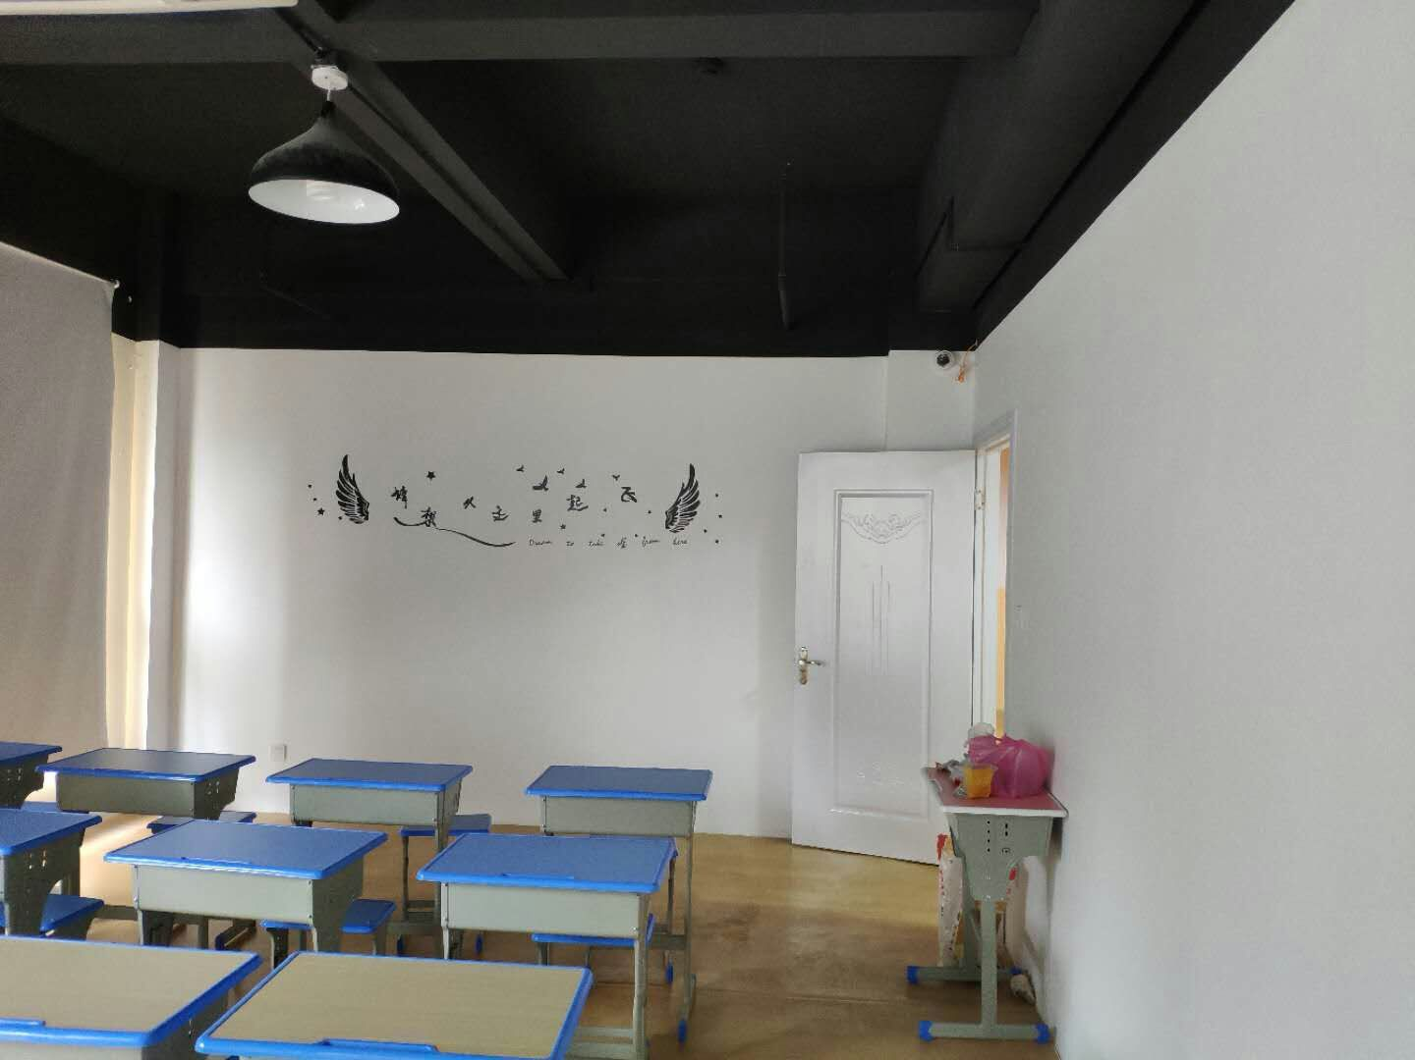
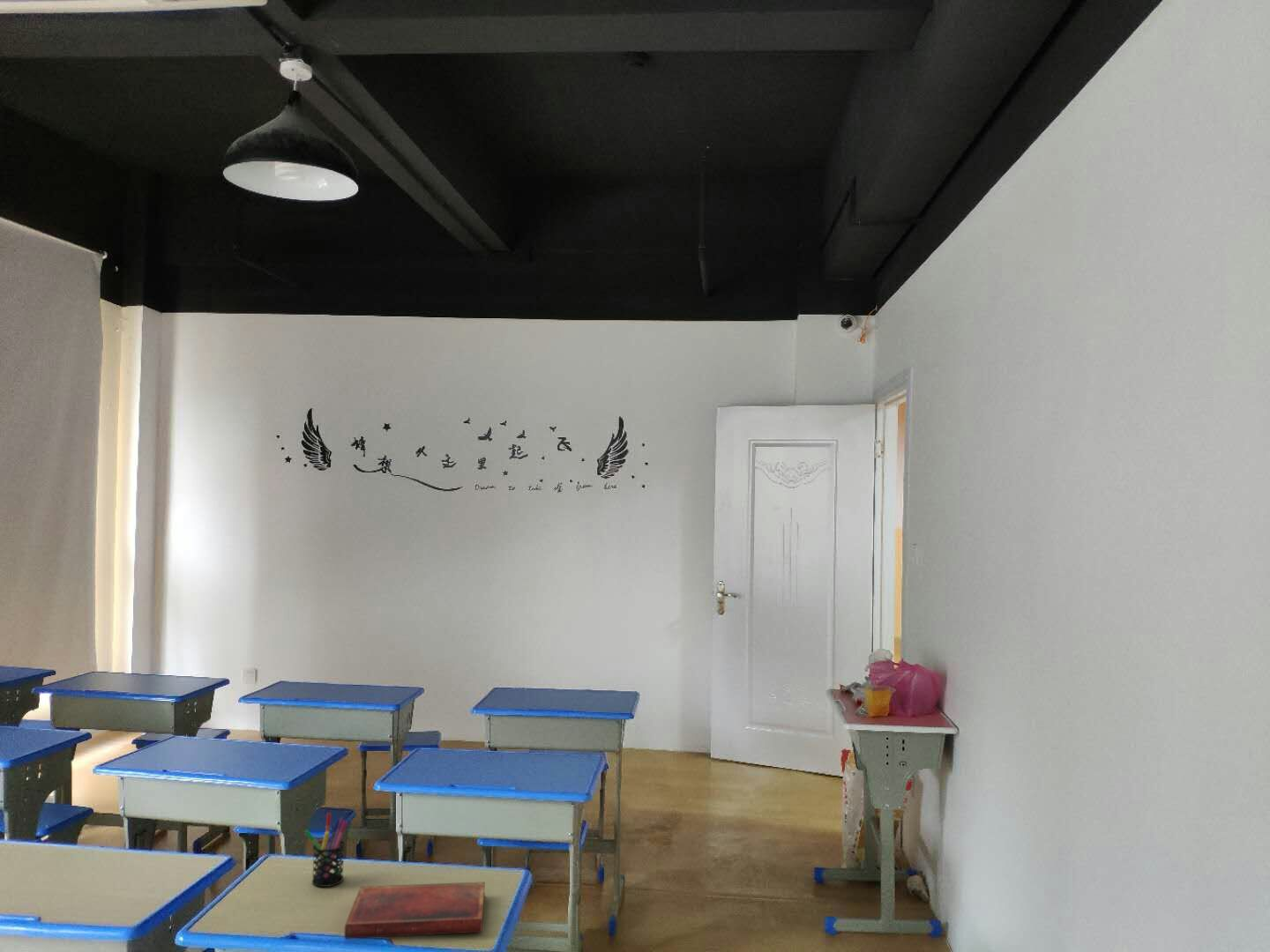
+ diary [343,881,486,940]
+ pen holder [304,813,347,888]
